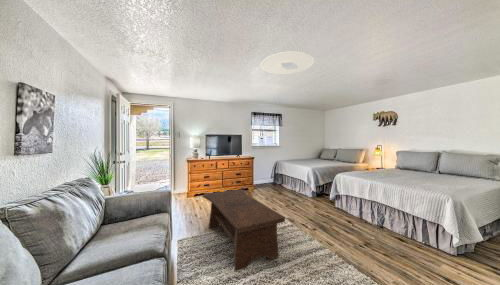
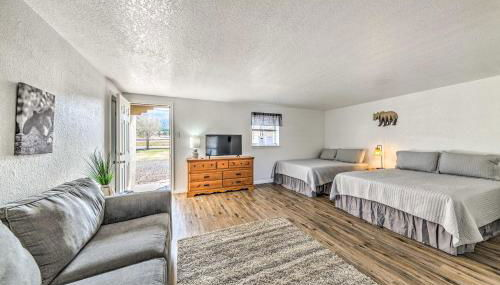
- coffee table [202,188,286,272]
- ceiling light [260,50,315,76]
